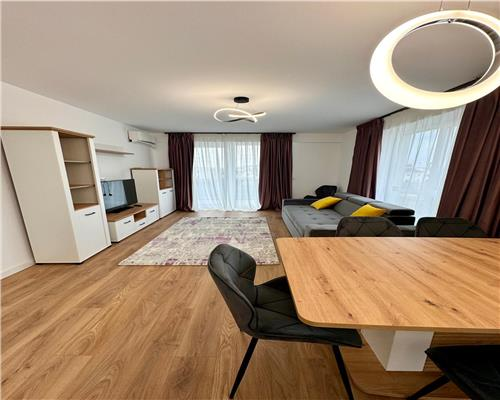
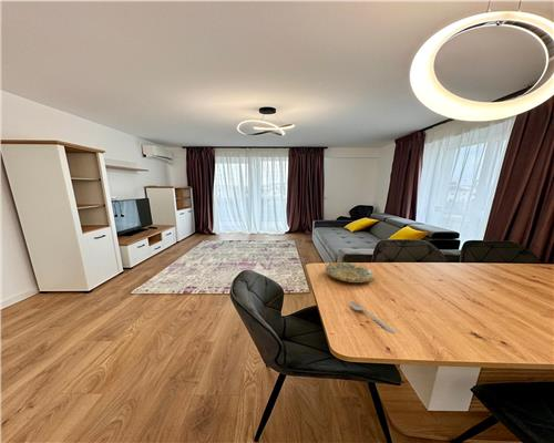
+ plate [325,261,375,284]
+ spoon [349,300,397,334]
